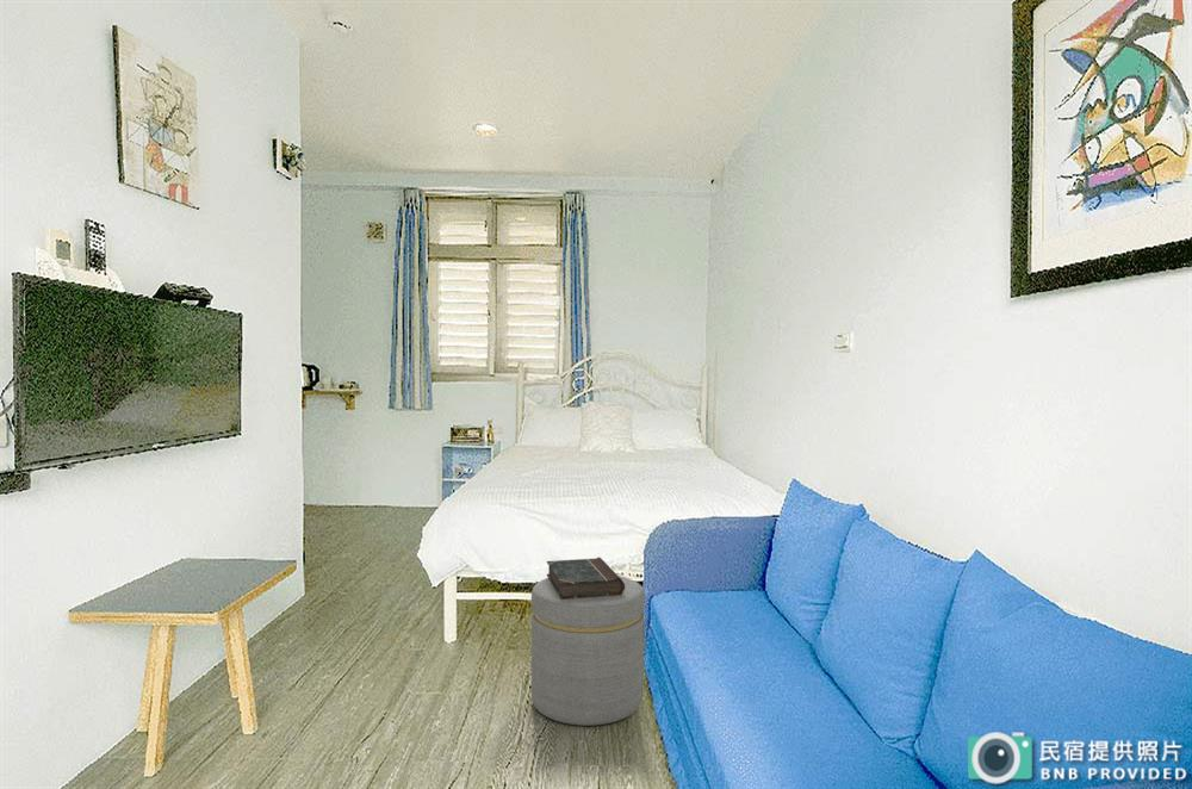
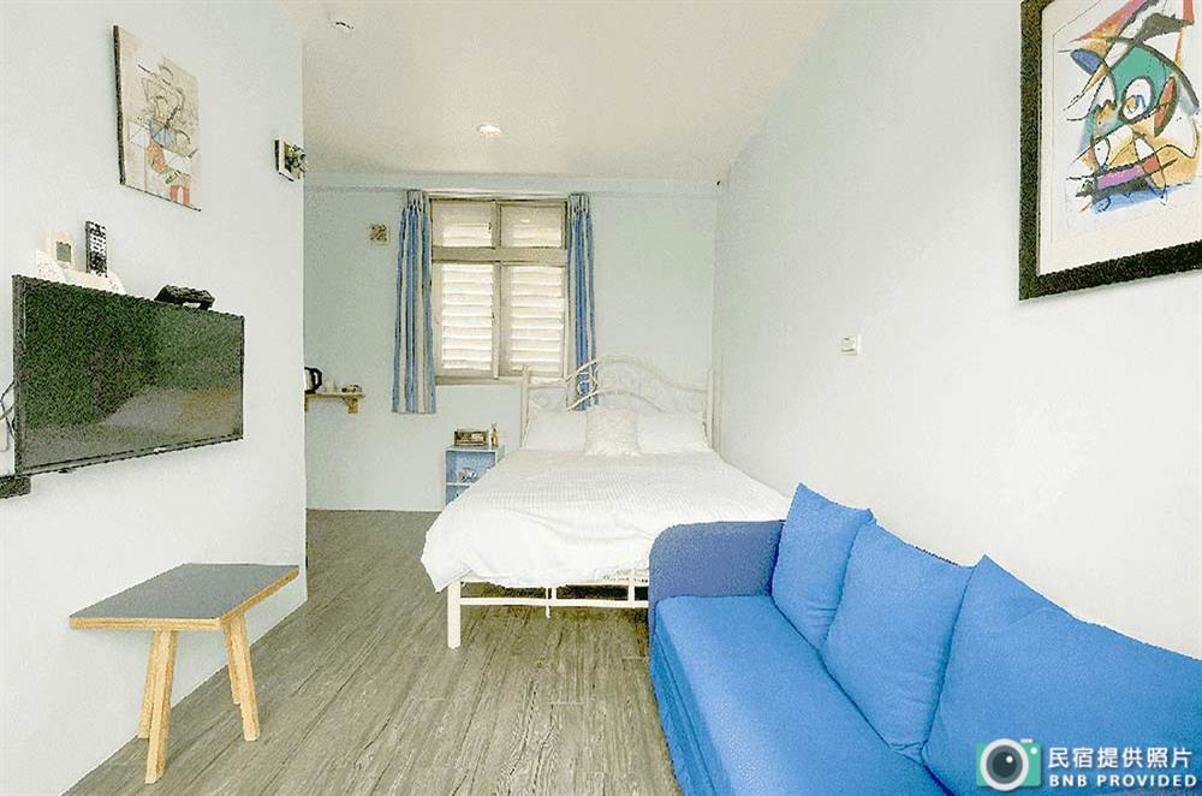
- book [546,557,625,599]
- ottoman [530,574,646,727]
